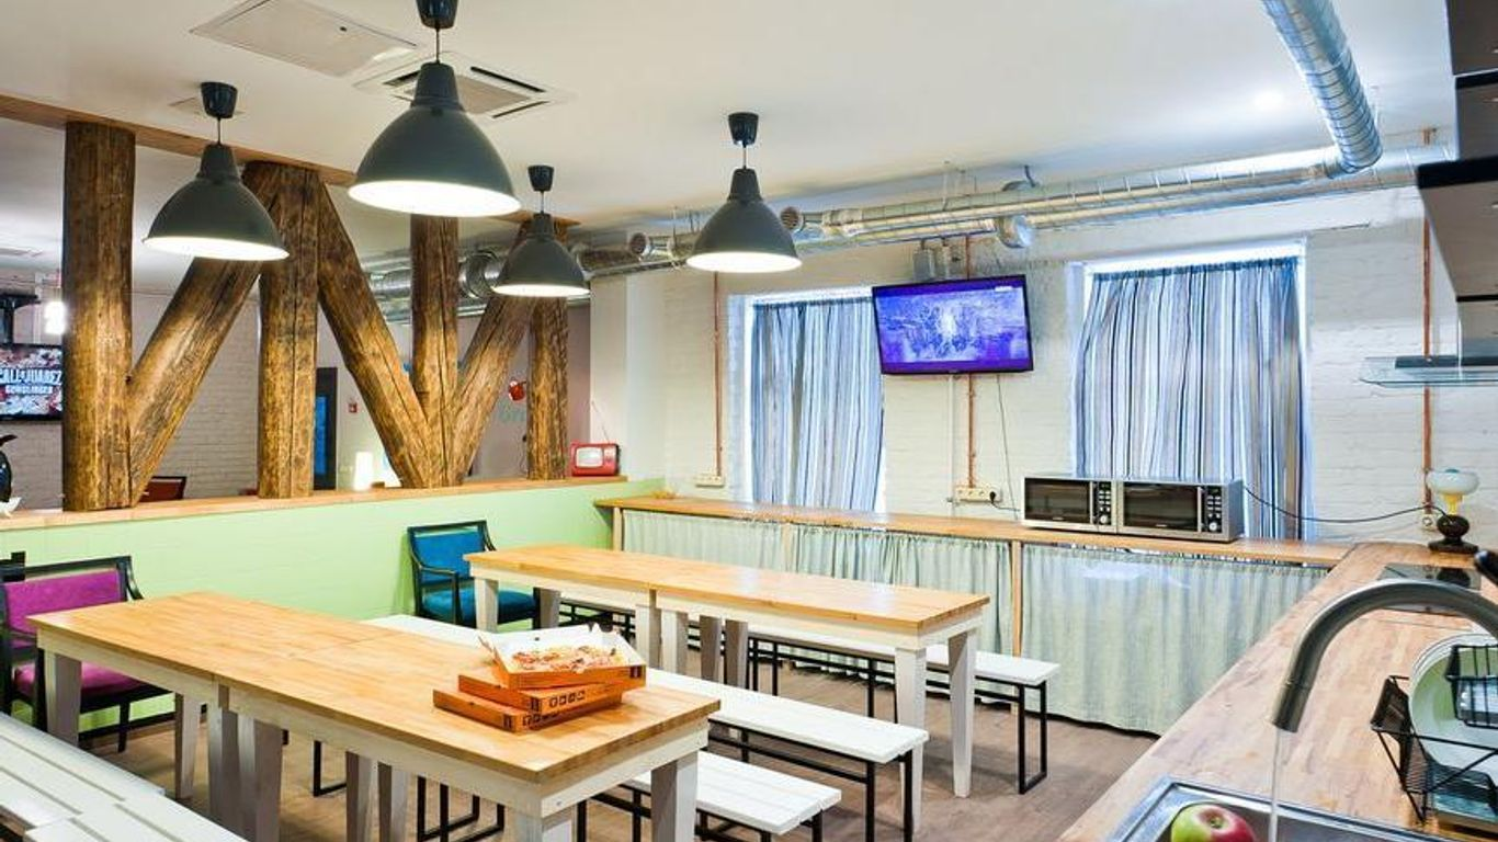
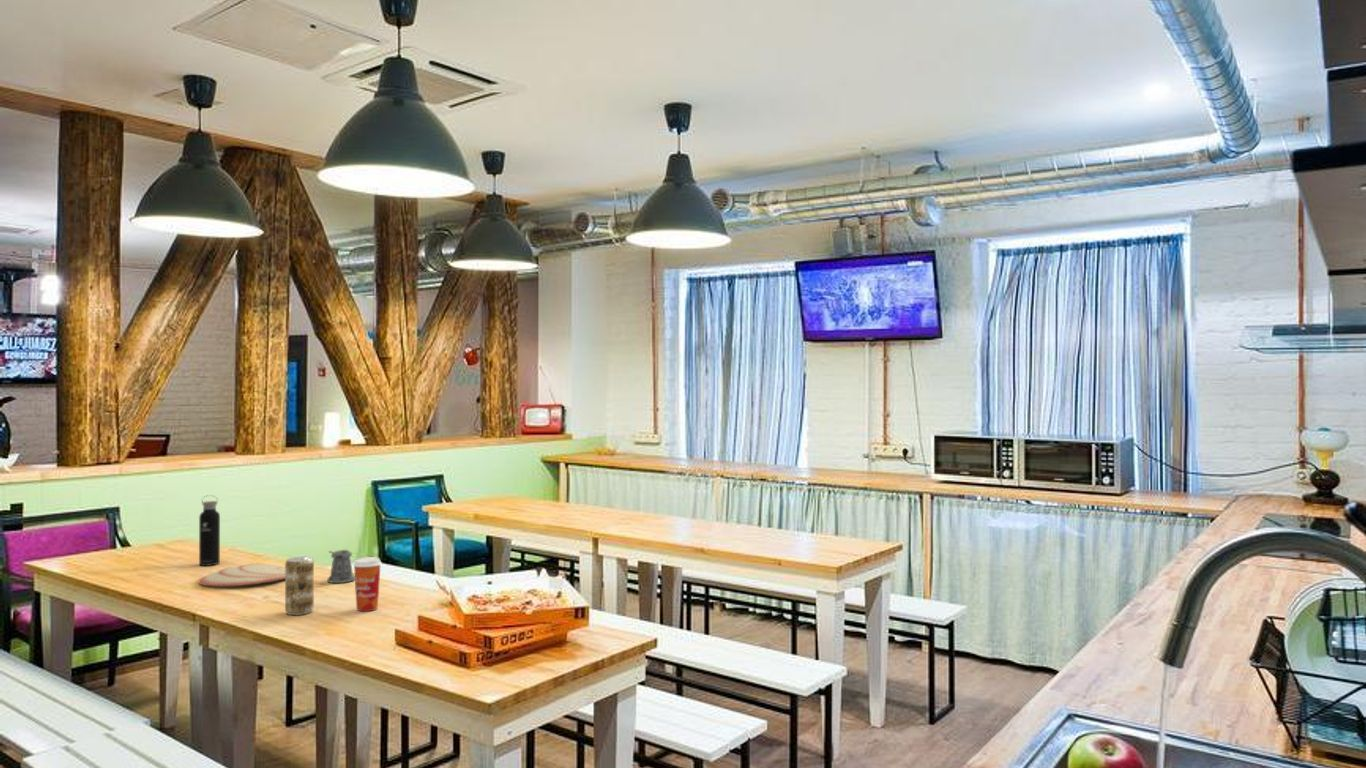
+ pepper shaker [326,549,355,584]
+ plate [197,563,285,587]
+ paper cup [352,556,383,612]
+ water bottle [198,494,221,567]
+ beverage can [284,555,315,616]
